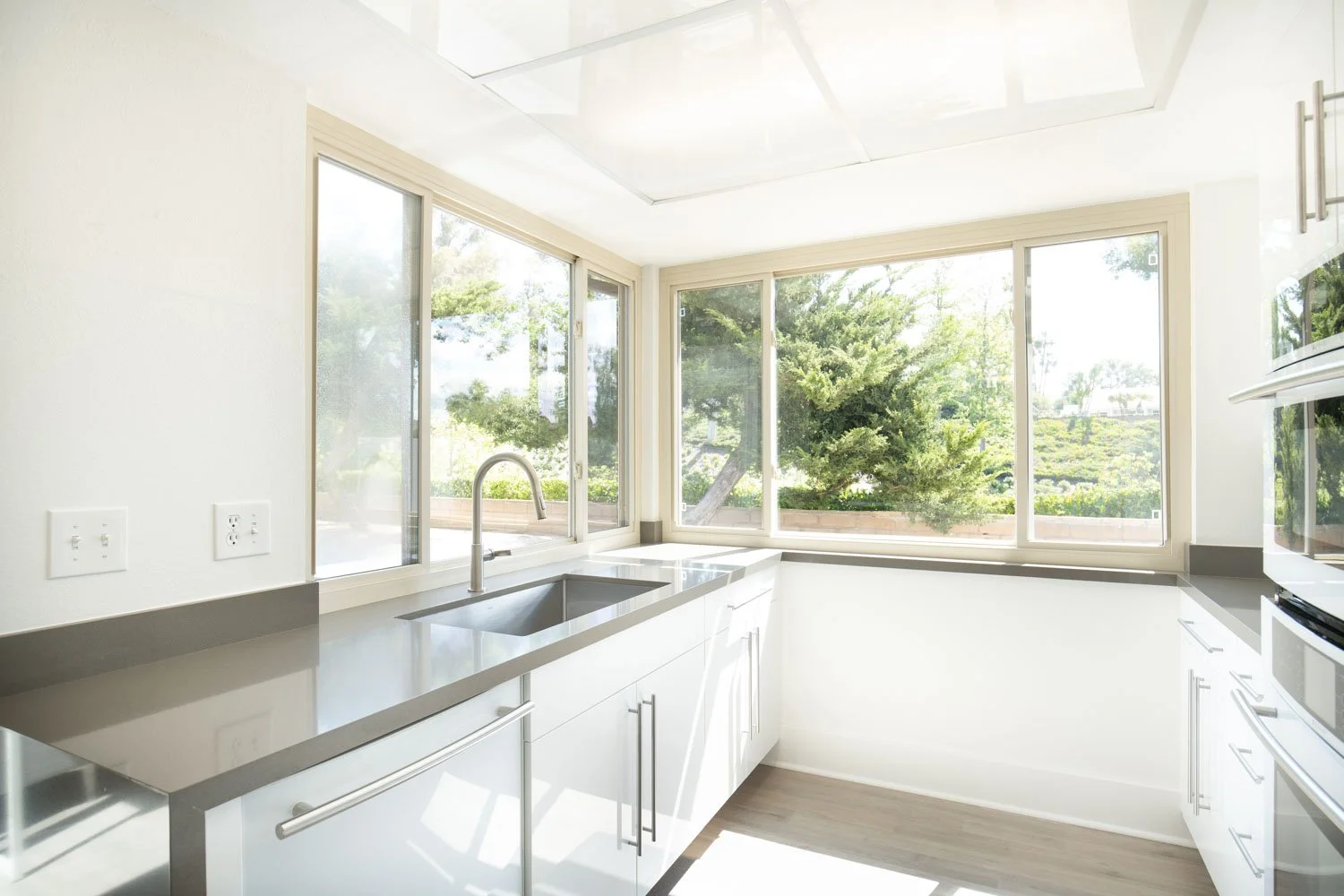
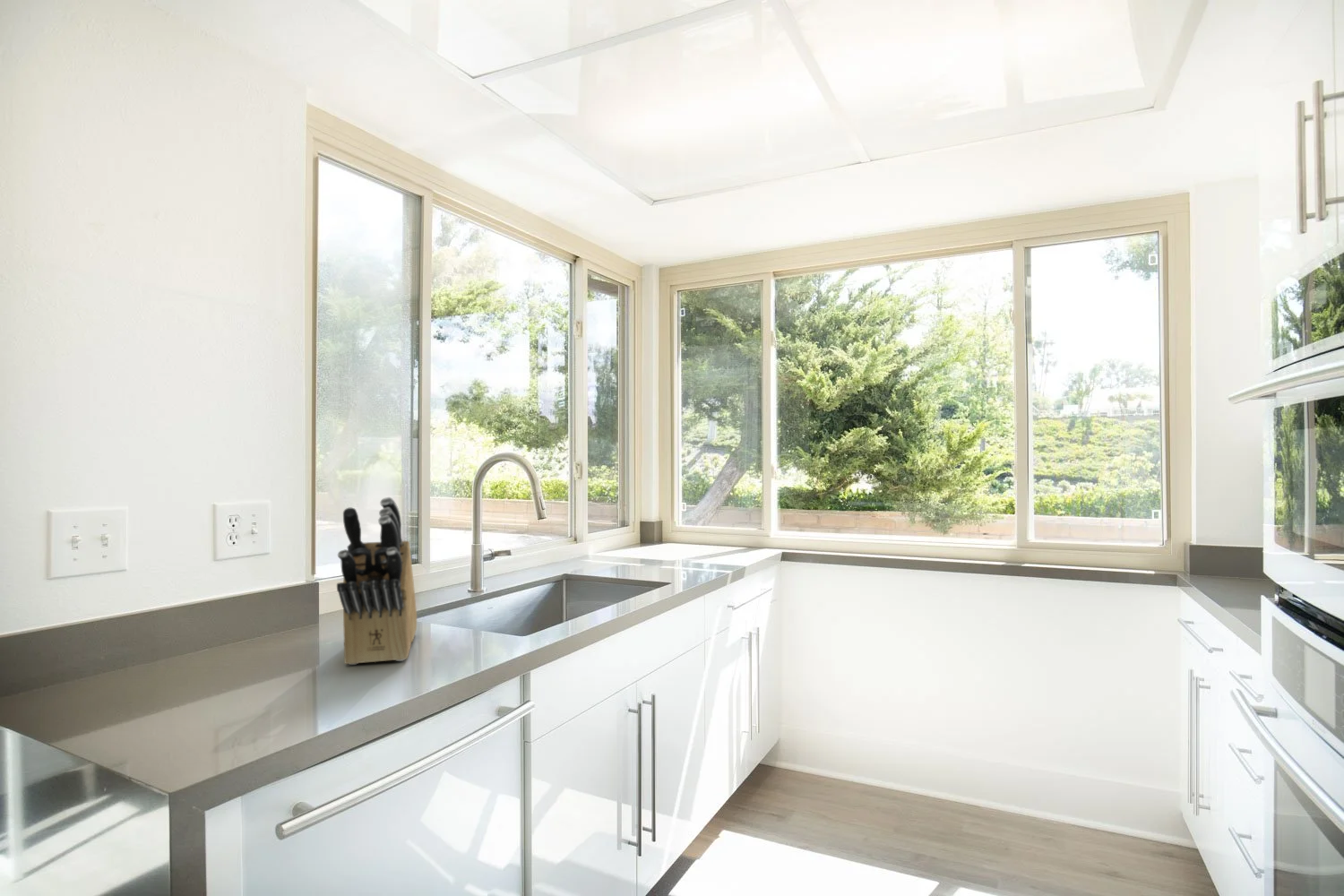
+ knife block [336,496,418,666]
